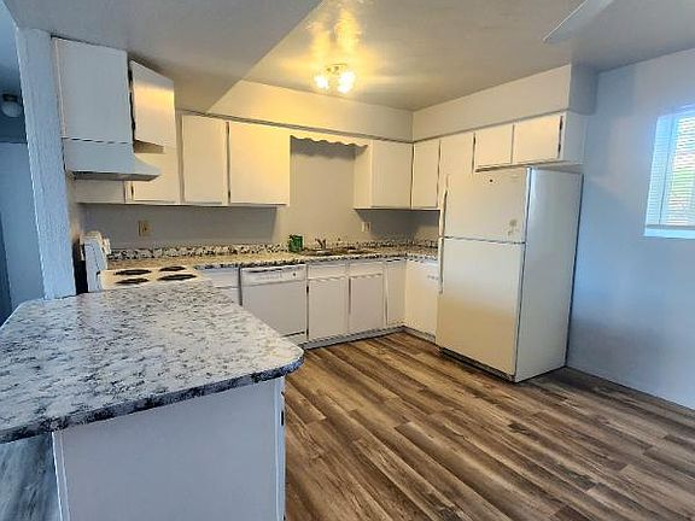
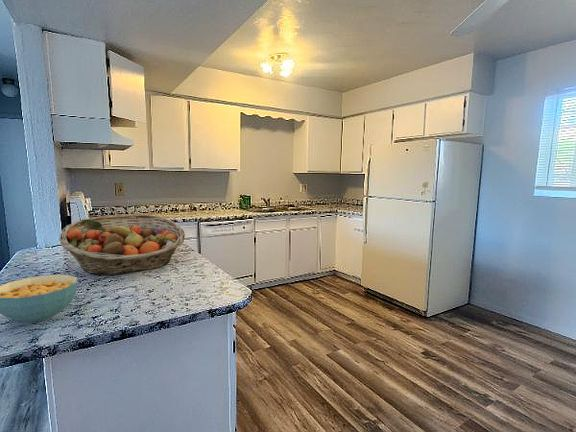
+ fruit basket [58,214,186,276]
+ cereal bowl [0,274,79,324]
